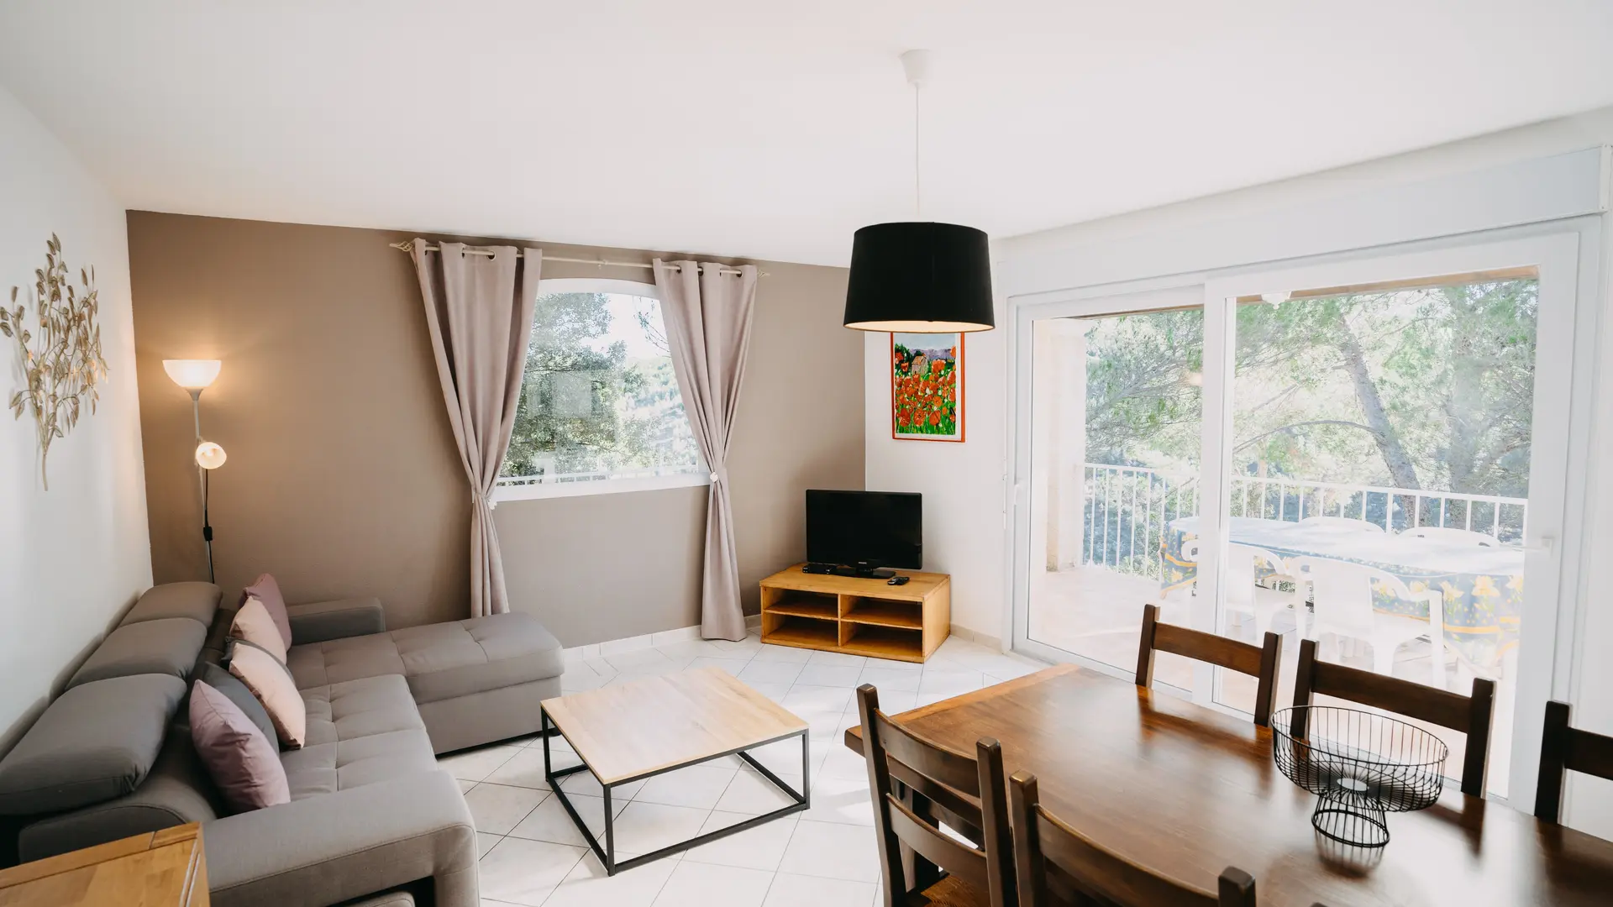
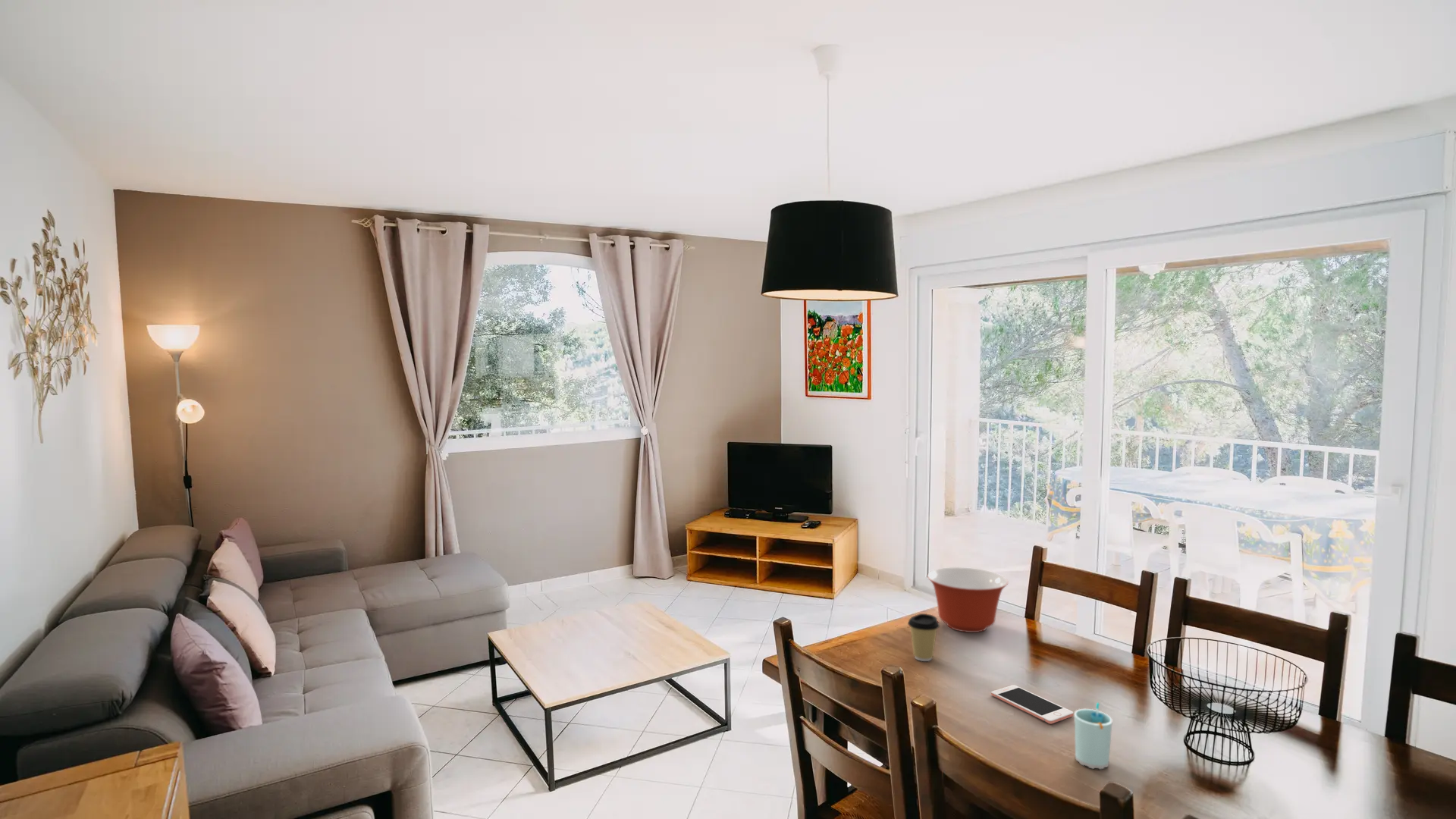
+ cell phone [990,684,1074,724]
+ cup [1074,701,1112,770]
+ mixing bowl [927,566,1009,633]
+ coffee cup [907,613,940,662]
